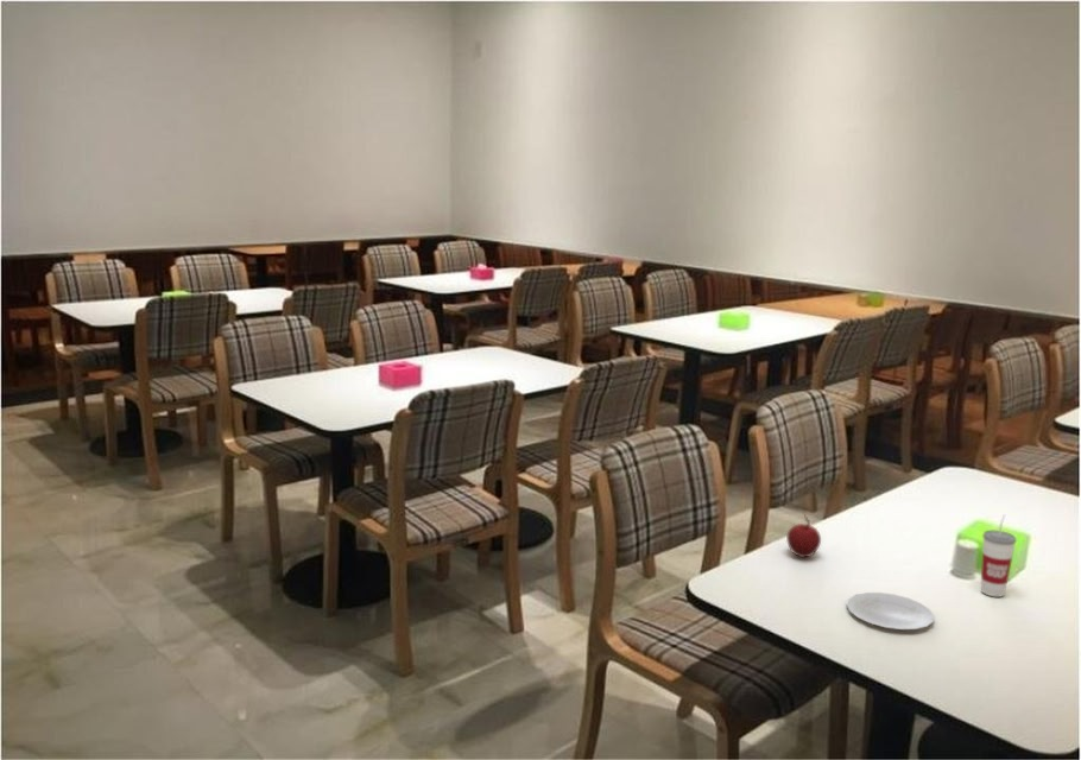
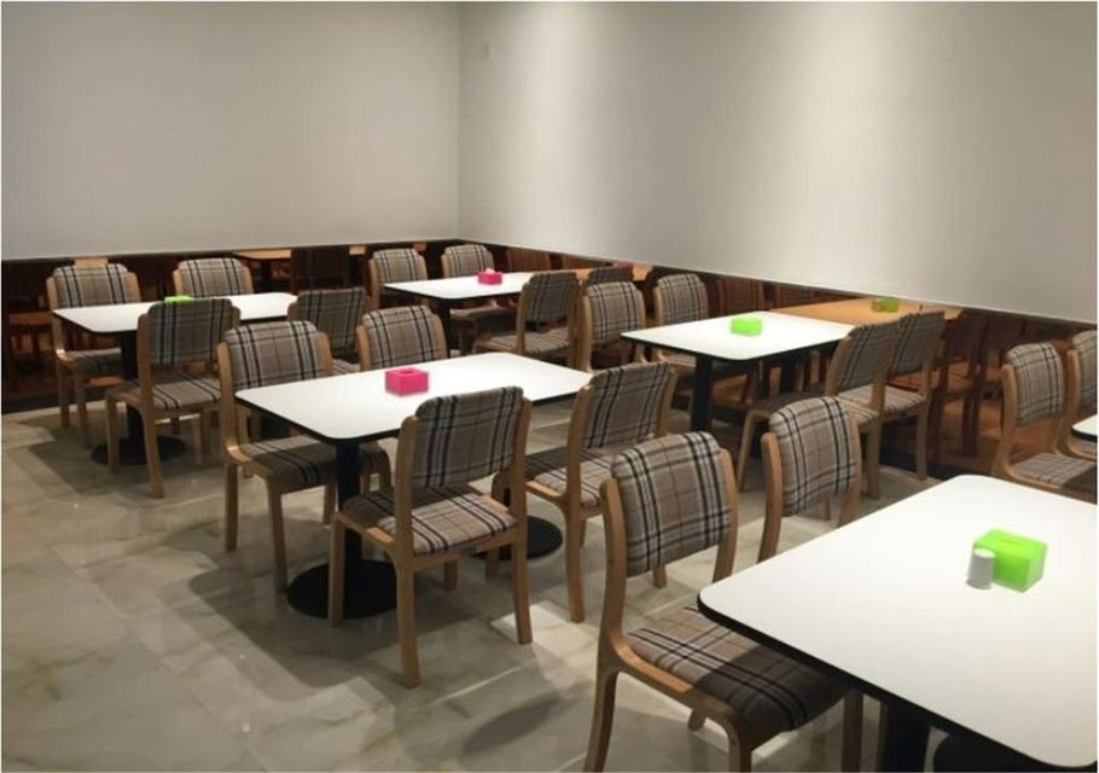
- cup [980,513,1018,597]
- plate [846,591,935,631]
- apple [785,514,822,559]
